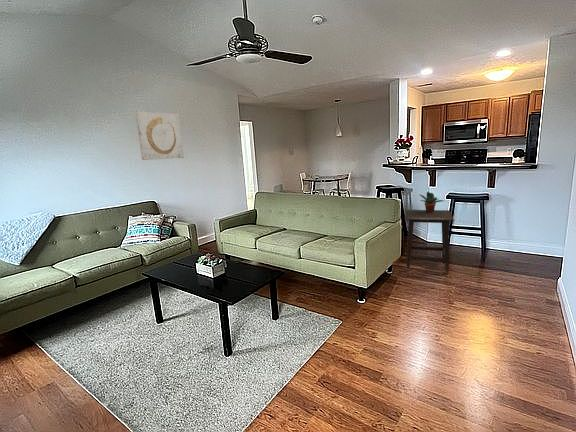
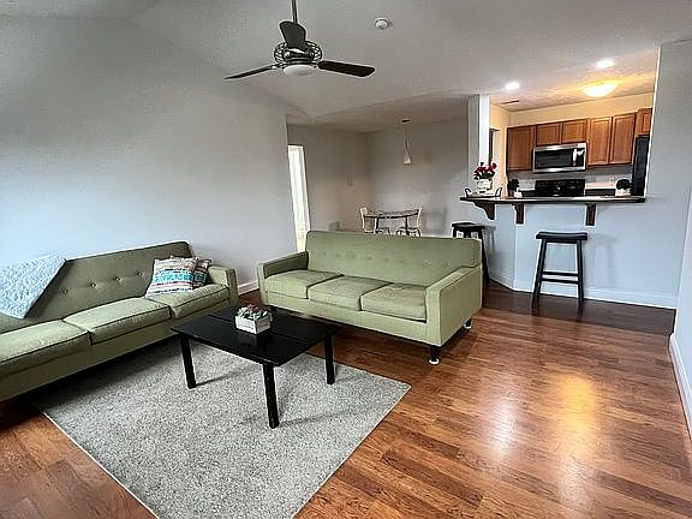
- wall art [134,110,185,161]
- side table [404,209,454,275]
- potted plant [419,191,445,213]
